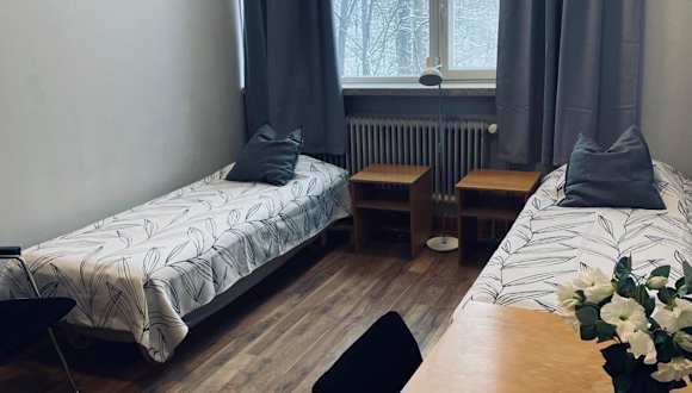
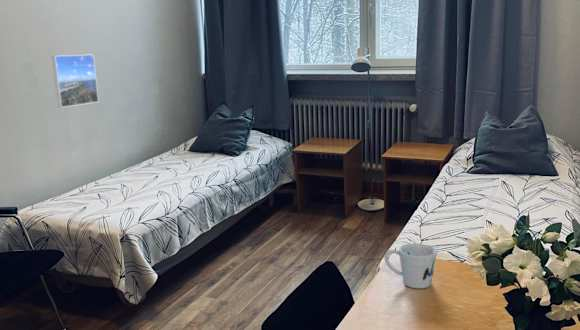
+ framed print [50,53,100,108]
+ mug [383,242,438,289]
